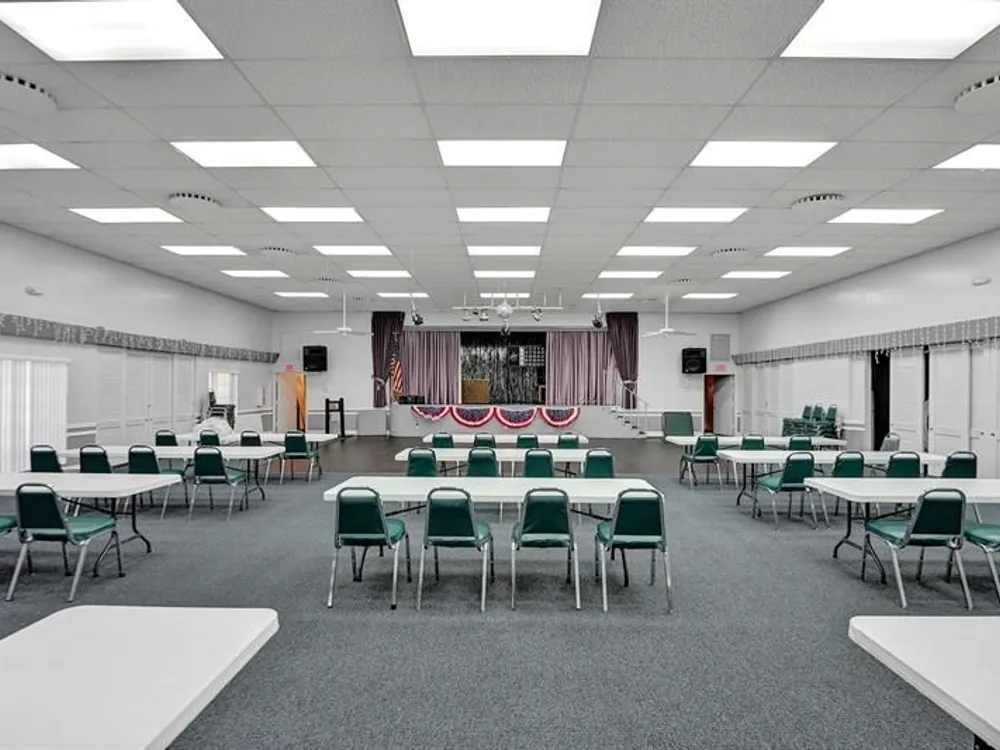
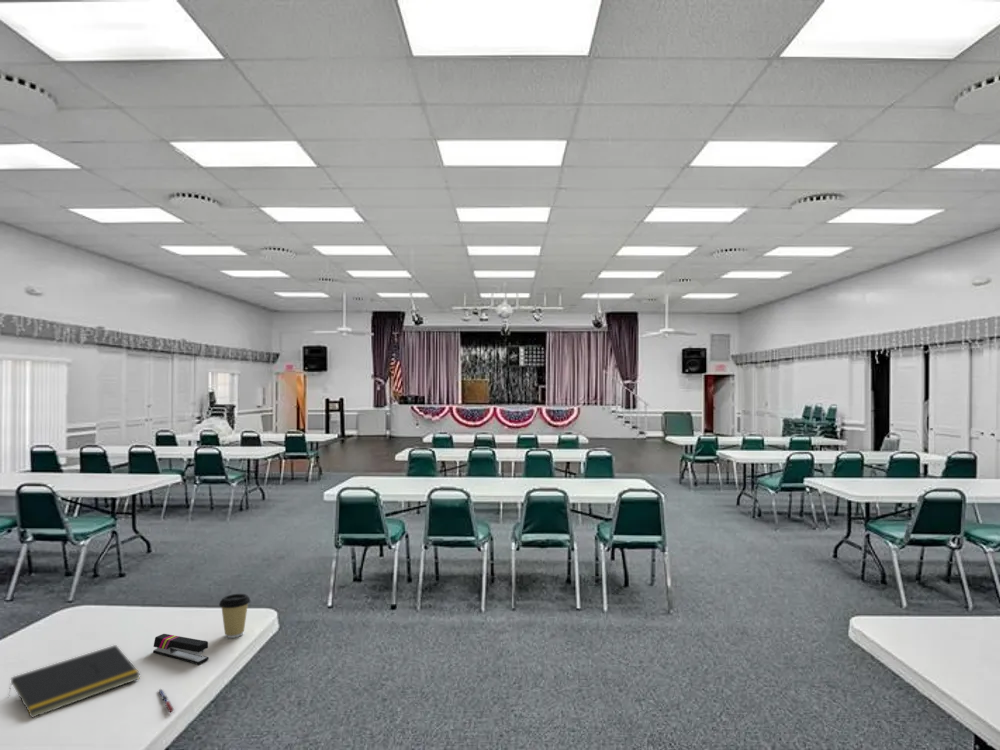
+ pen [157,688,175,713]
+ notepad [7,644,141,719]
+ stapler [152,633,210,665]
+ coffee cup [218,593,251,639]
